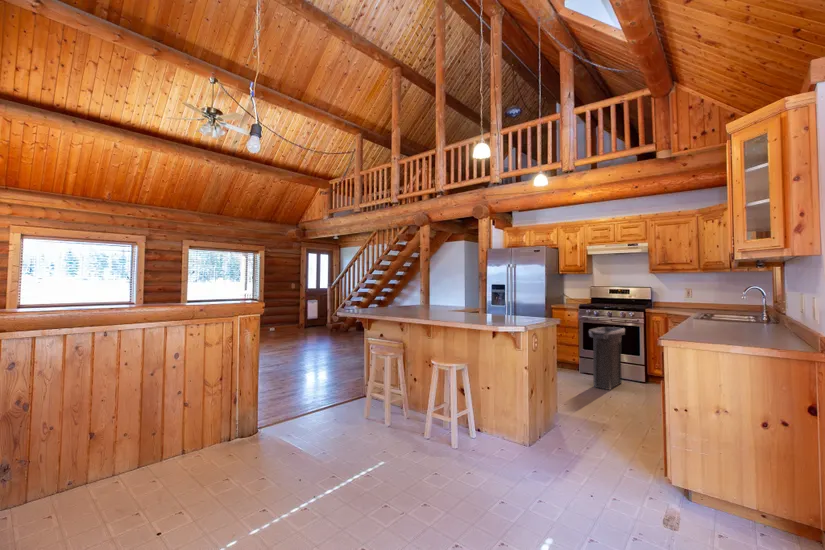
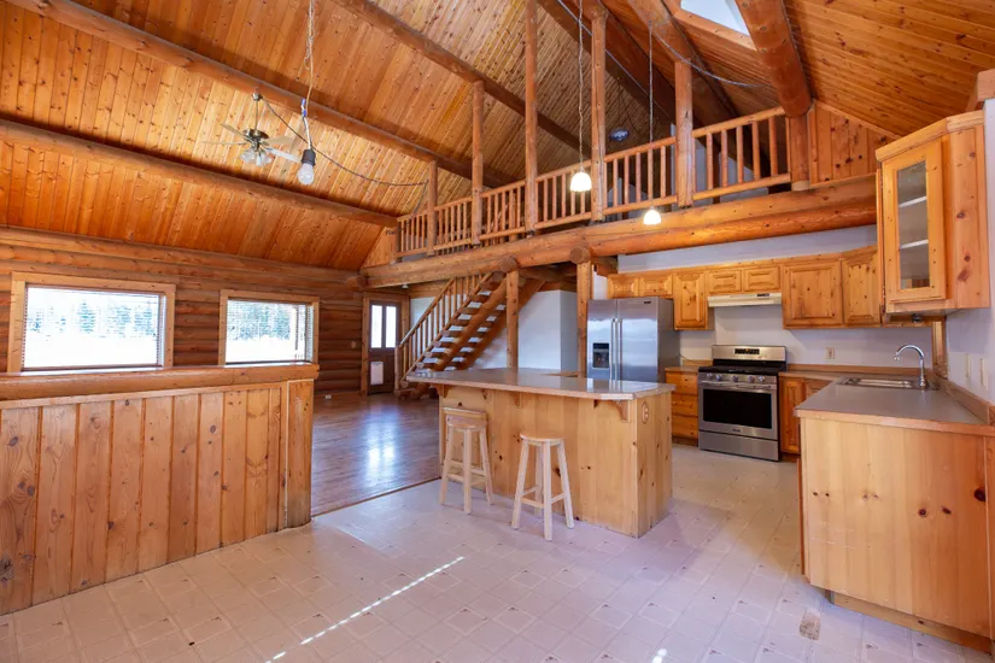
- trash can [588,326,626,391]
